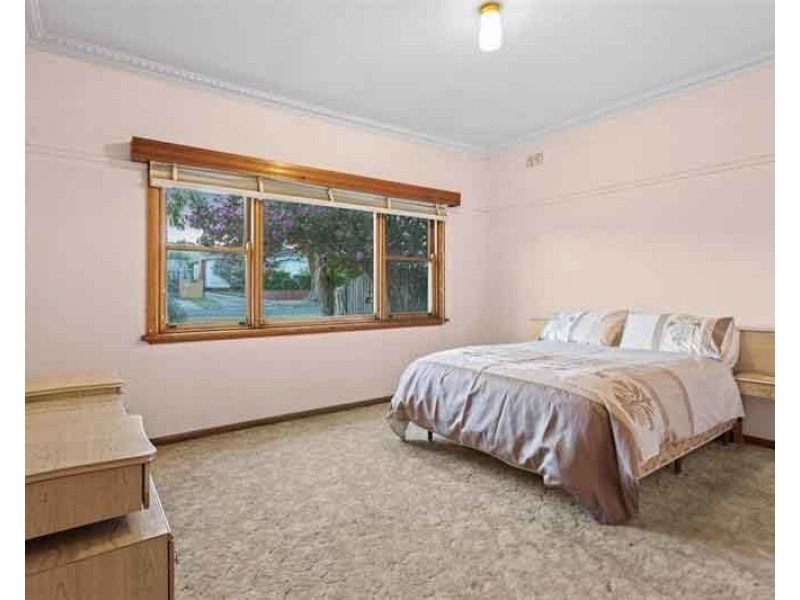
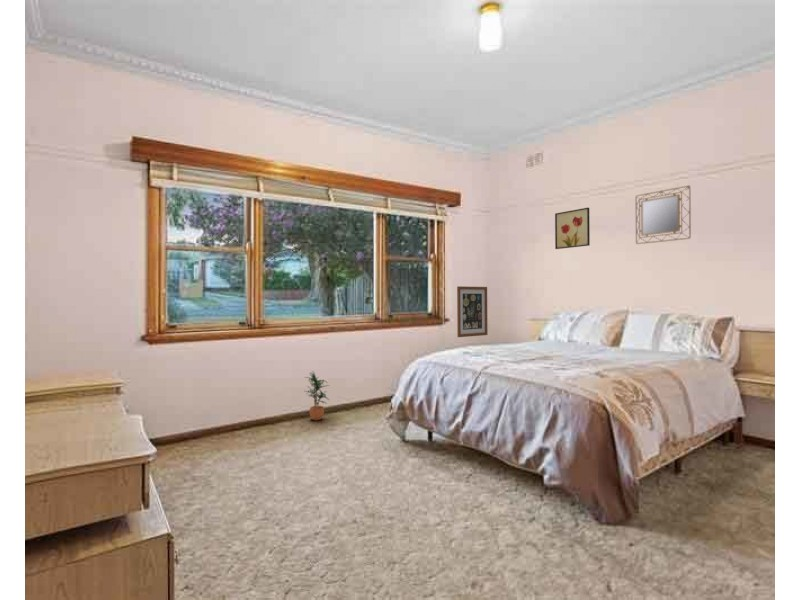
+ wall art [554,207,591,250]
+ potted plant [303,370,331,421]
+ home mirror [635,185,692,245]
+ wall art [456,285,489,338]
